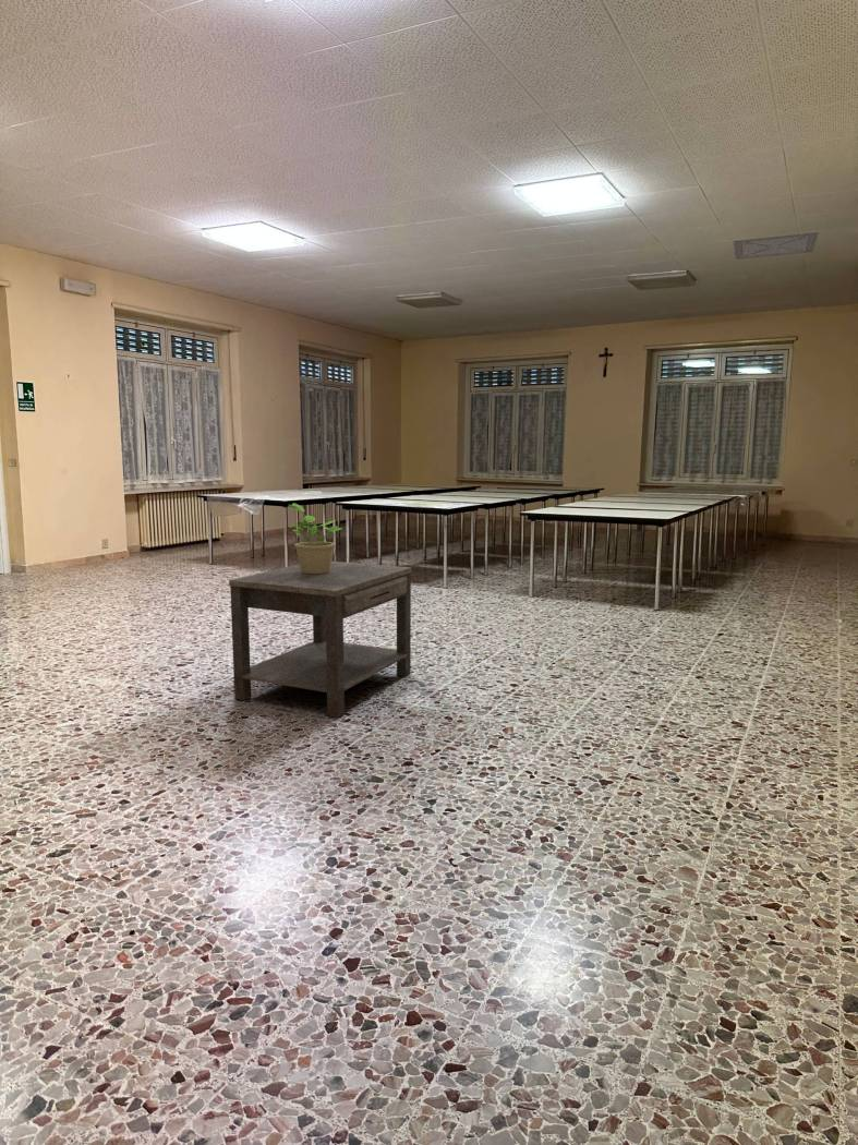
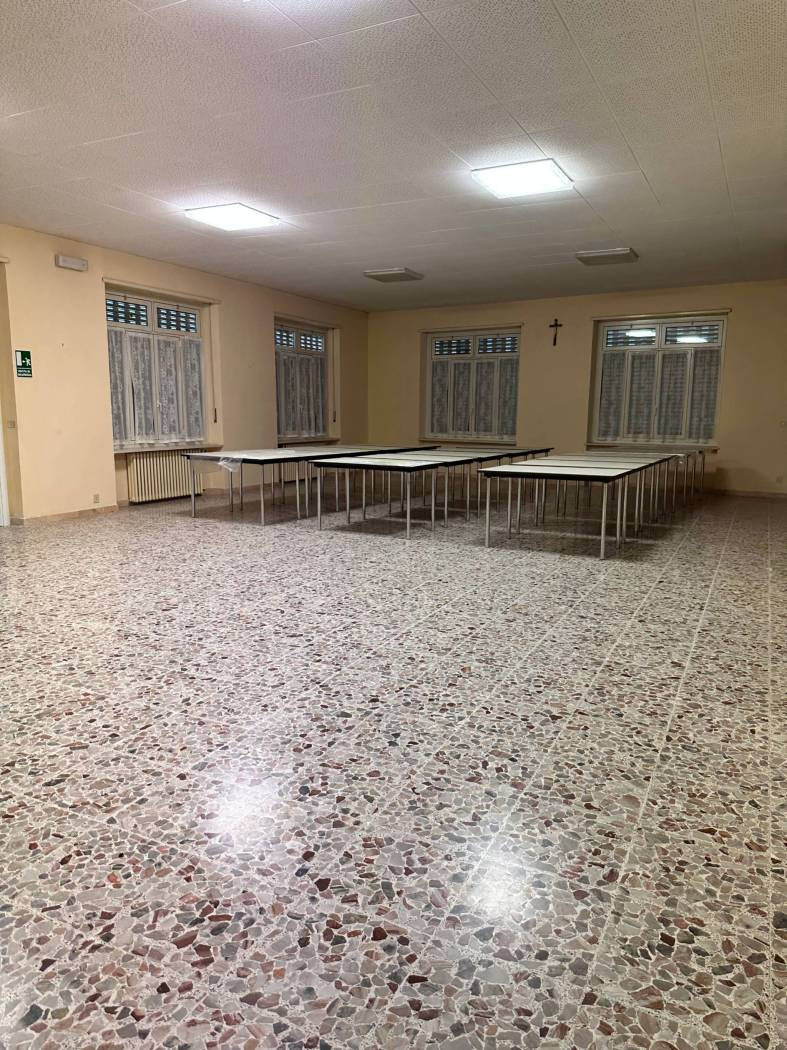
- ceiling vent [733,231,820,261]
- side table [228,561,413,719]
- potted plant [288,503,343,575]
